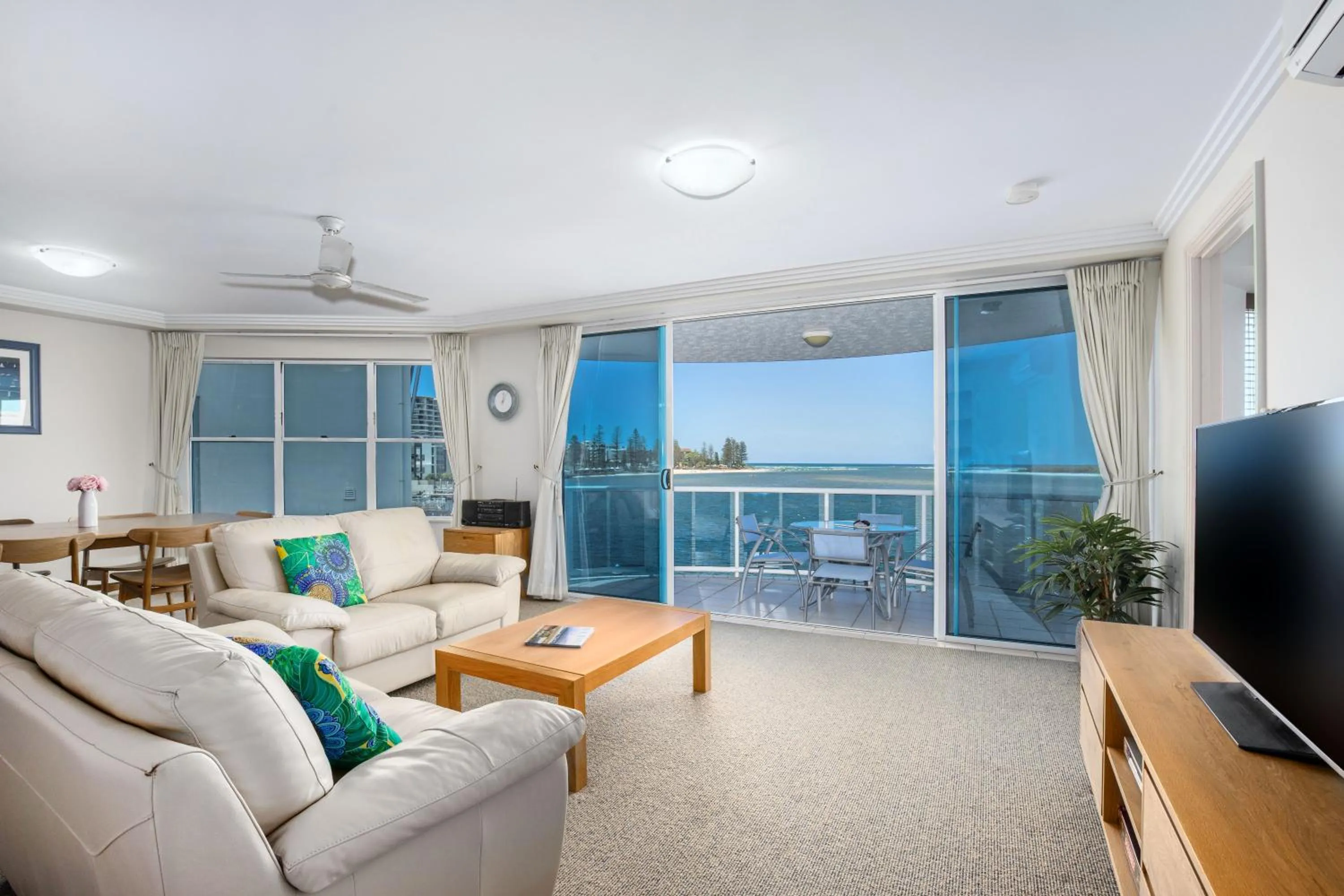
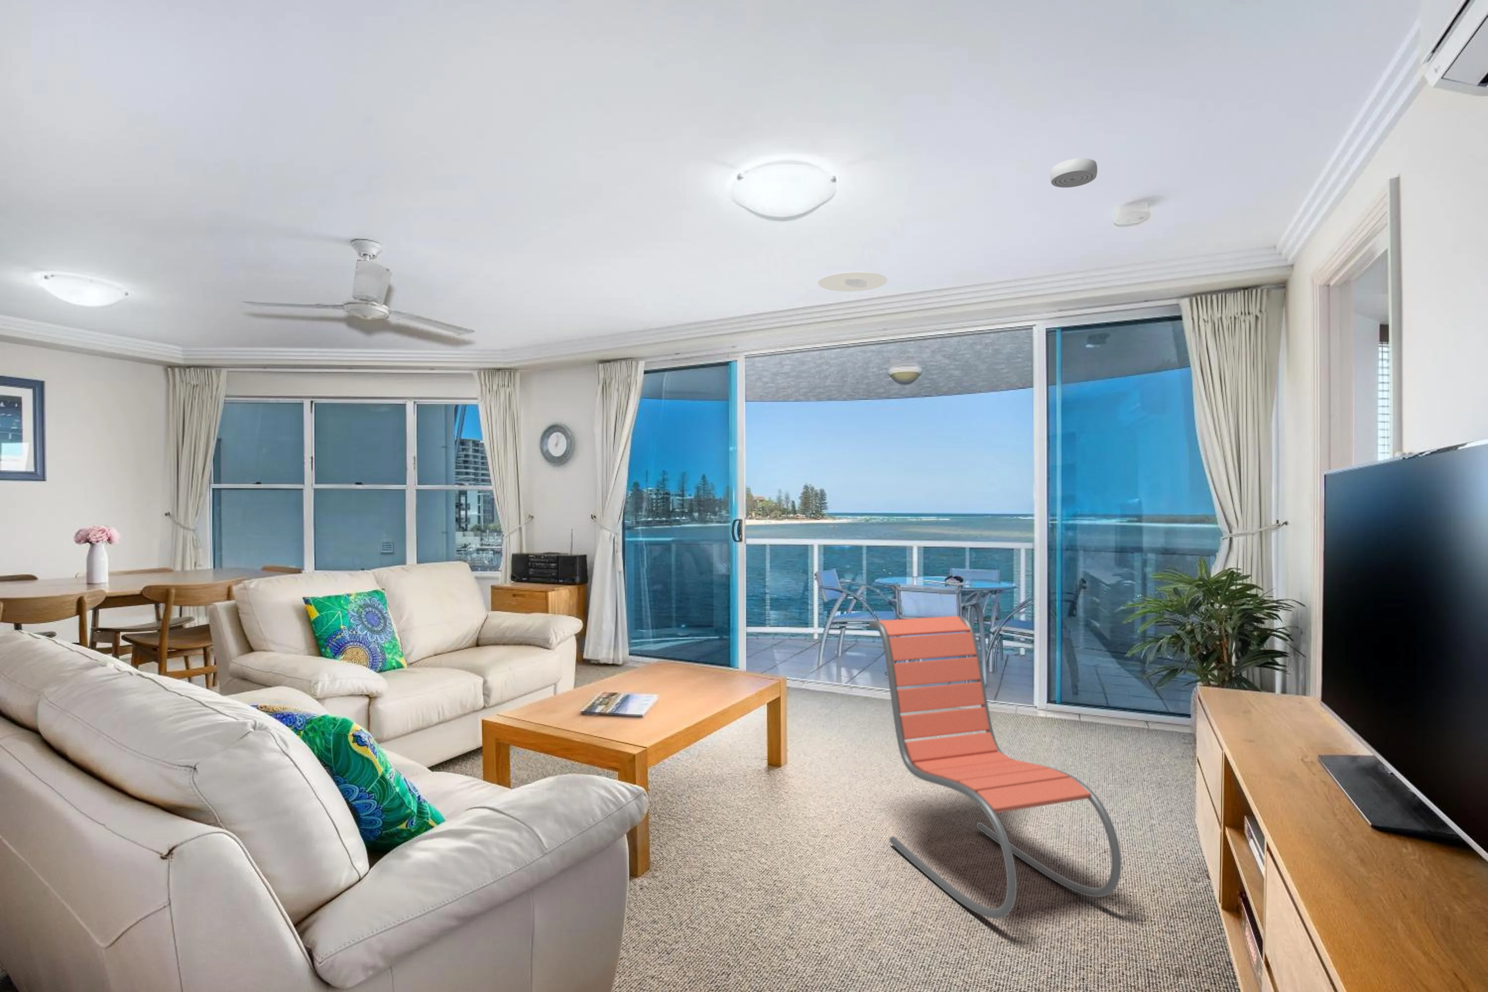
+ recessed light [817,271,888,292]
+ smoke detector [1050,157,1097,188]
+ lounge chair [868,616,1122,920]
